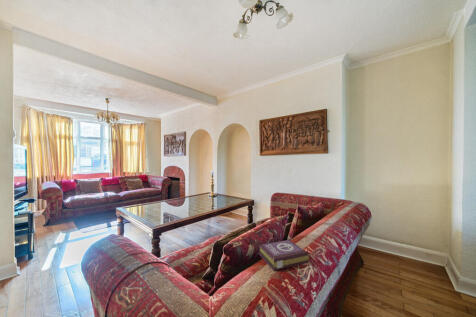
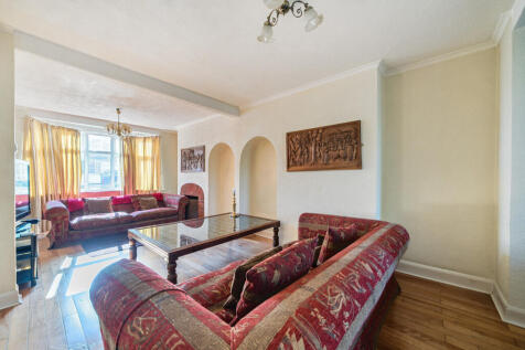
- book [258,239,310,272]
